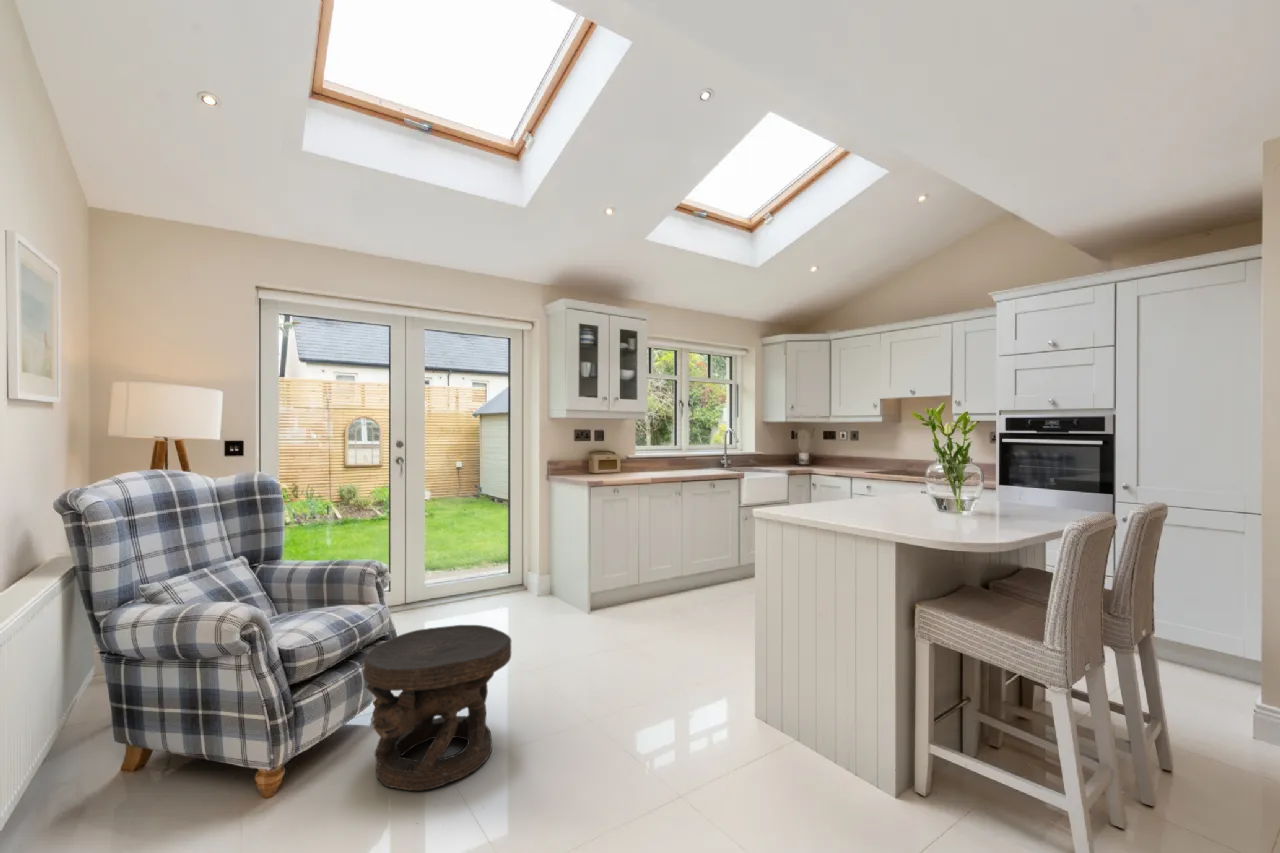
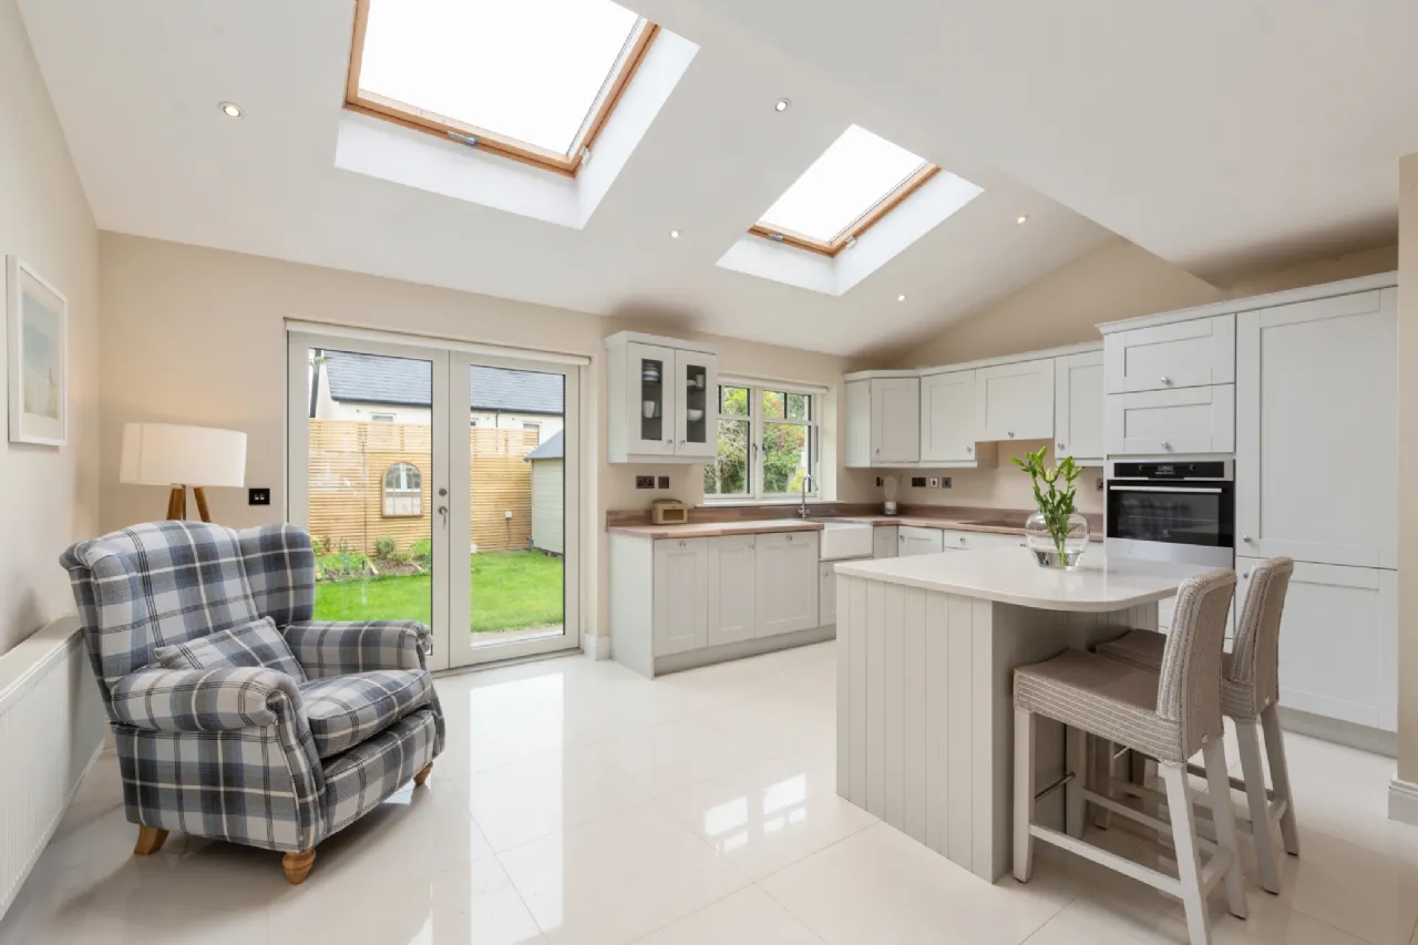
- side table [363,624,512,792]
